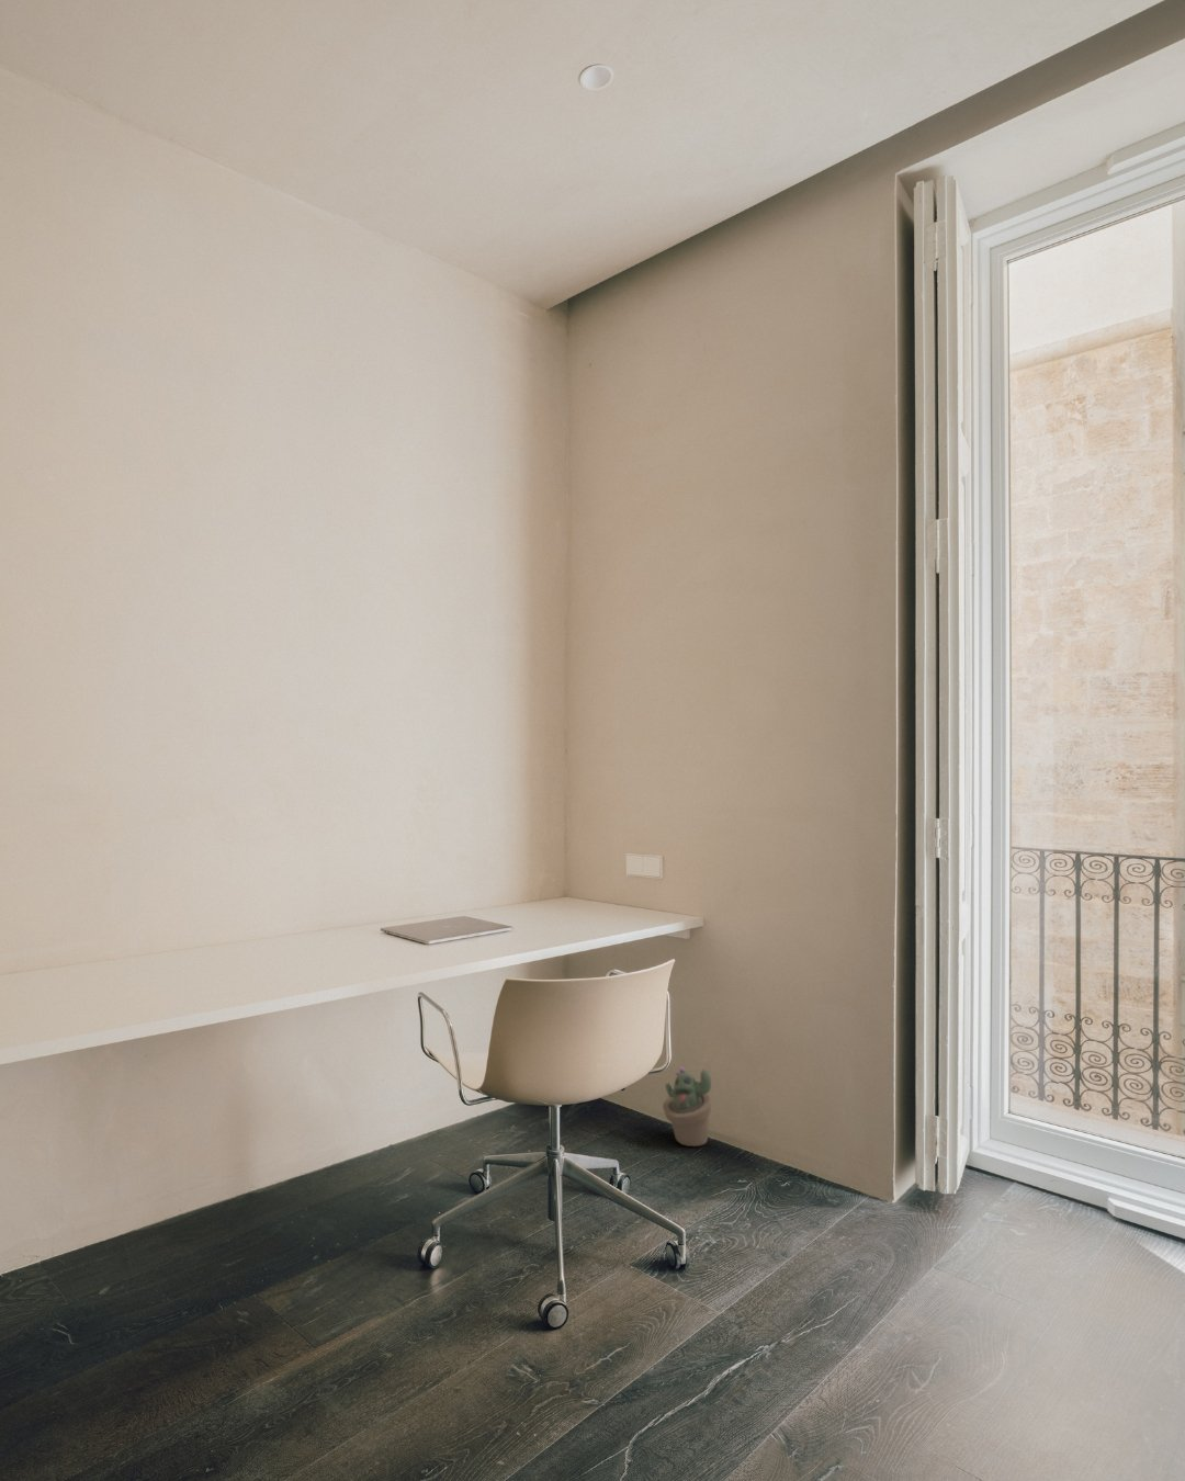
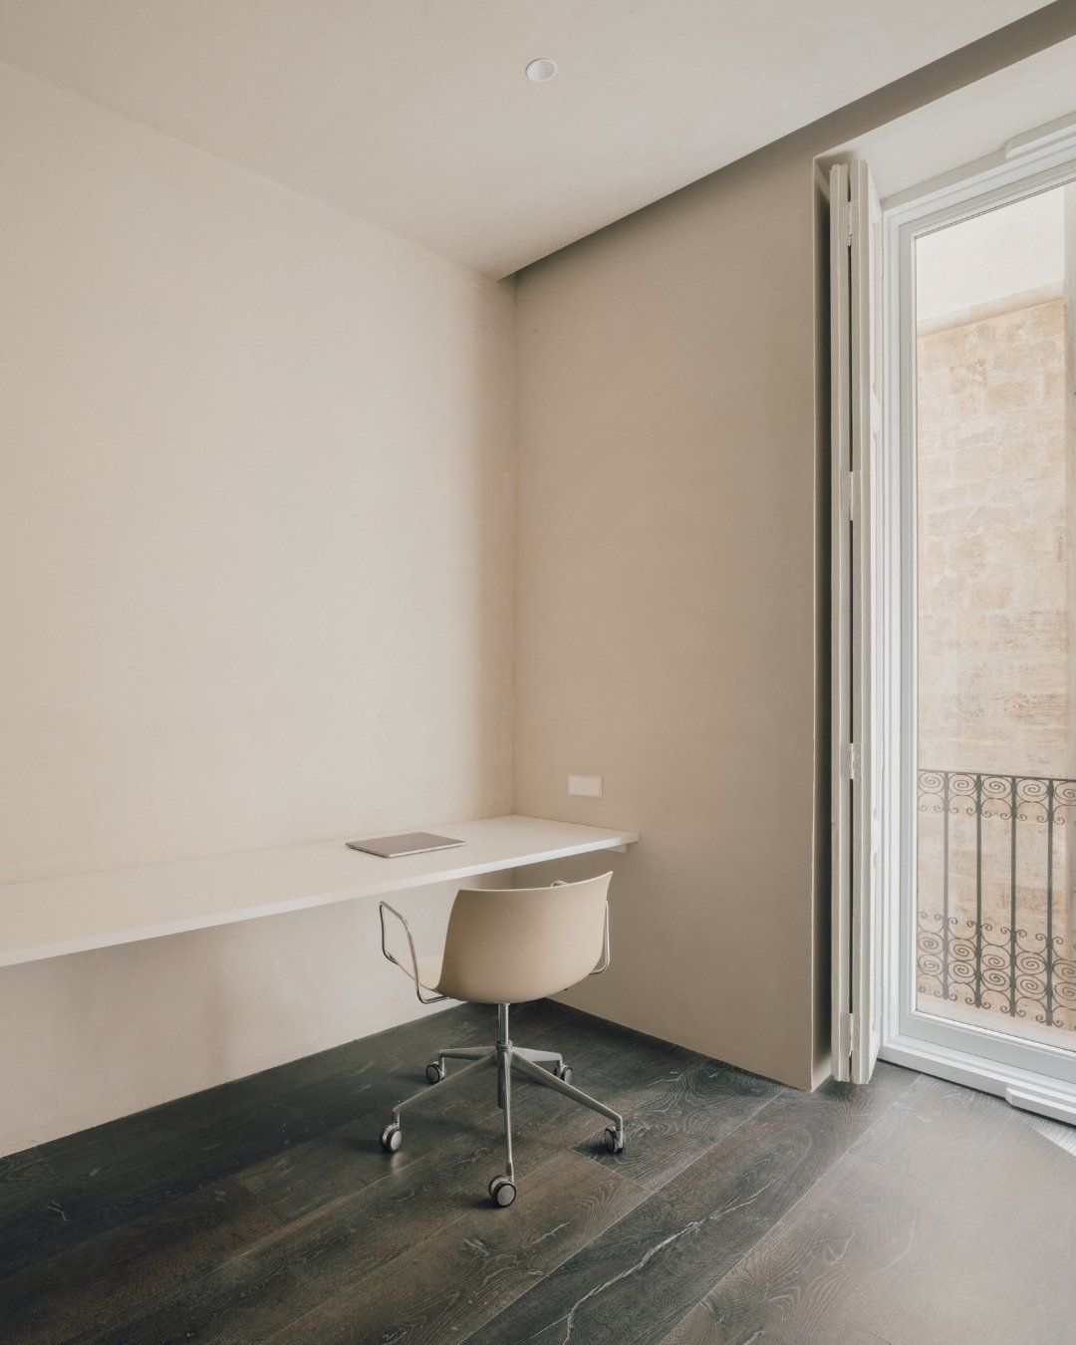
- decorative plant [661,1065,712,1147]
